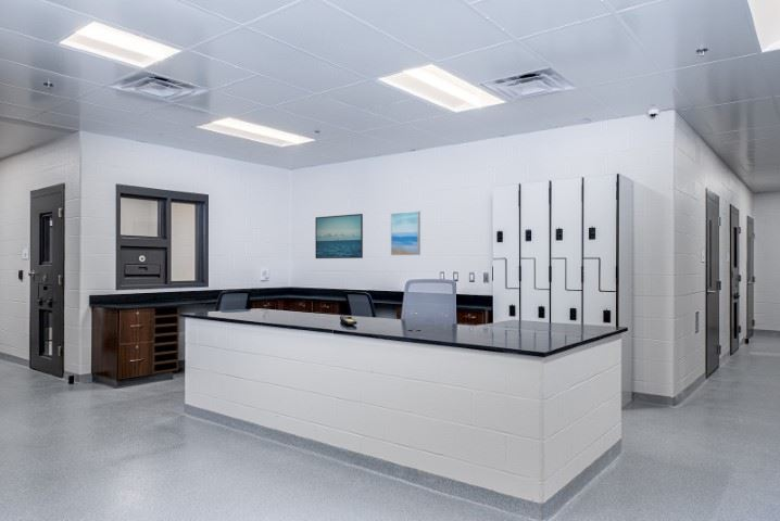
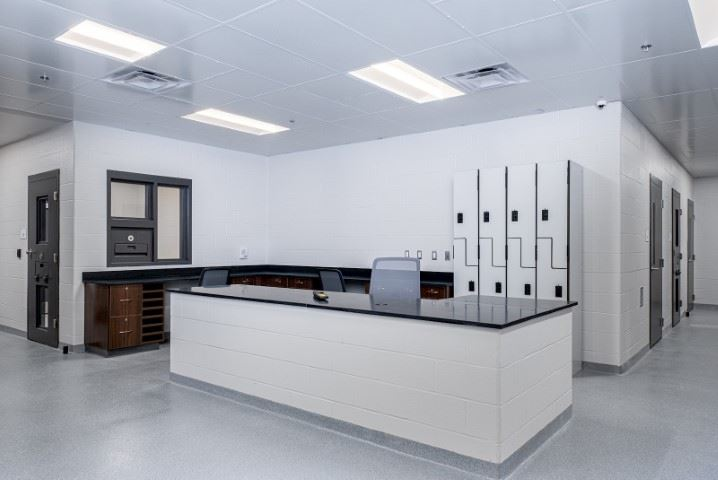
- wall art [390,211,422,256]
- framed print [314,213,364,259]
